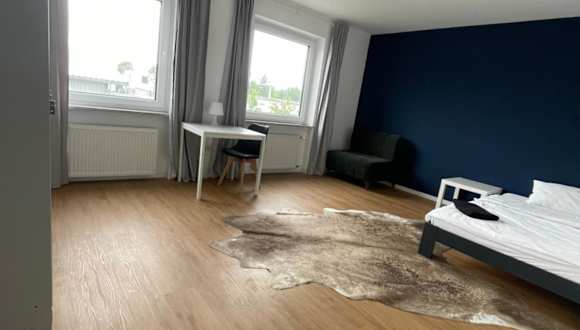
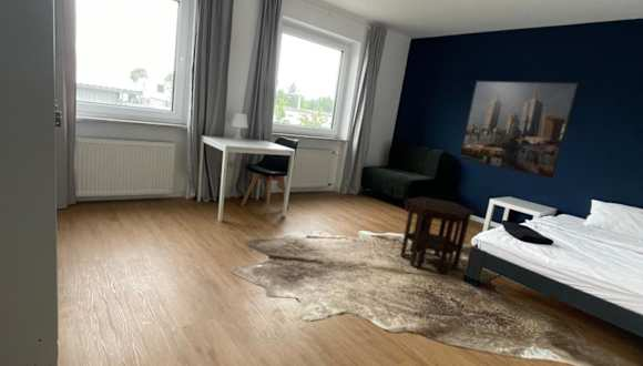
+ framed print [458,80,580,180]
+ side table [399,195,477,275]
